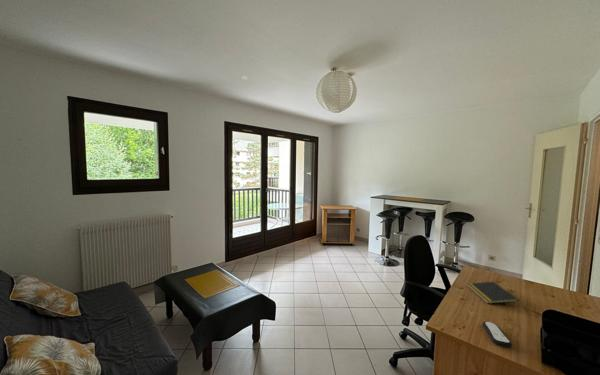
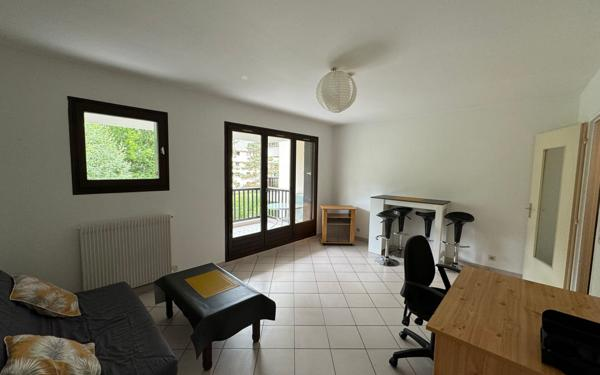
- remote control [482,321,513,348]
- notepad [466,281,520,304]
